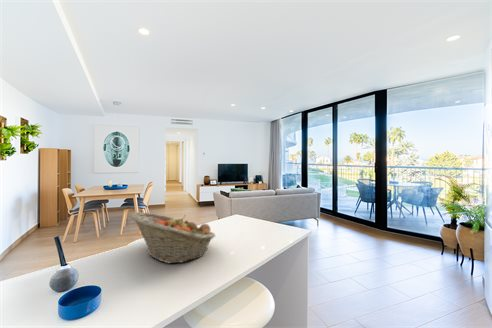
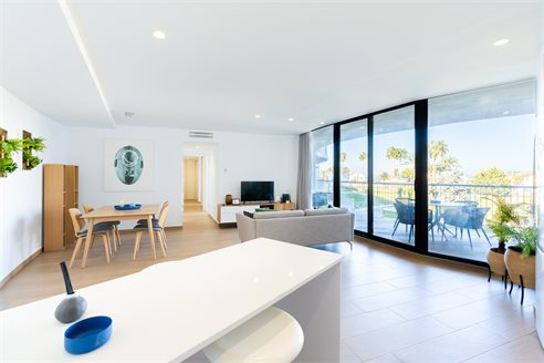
- fruit basket [130,211,216,264]
